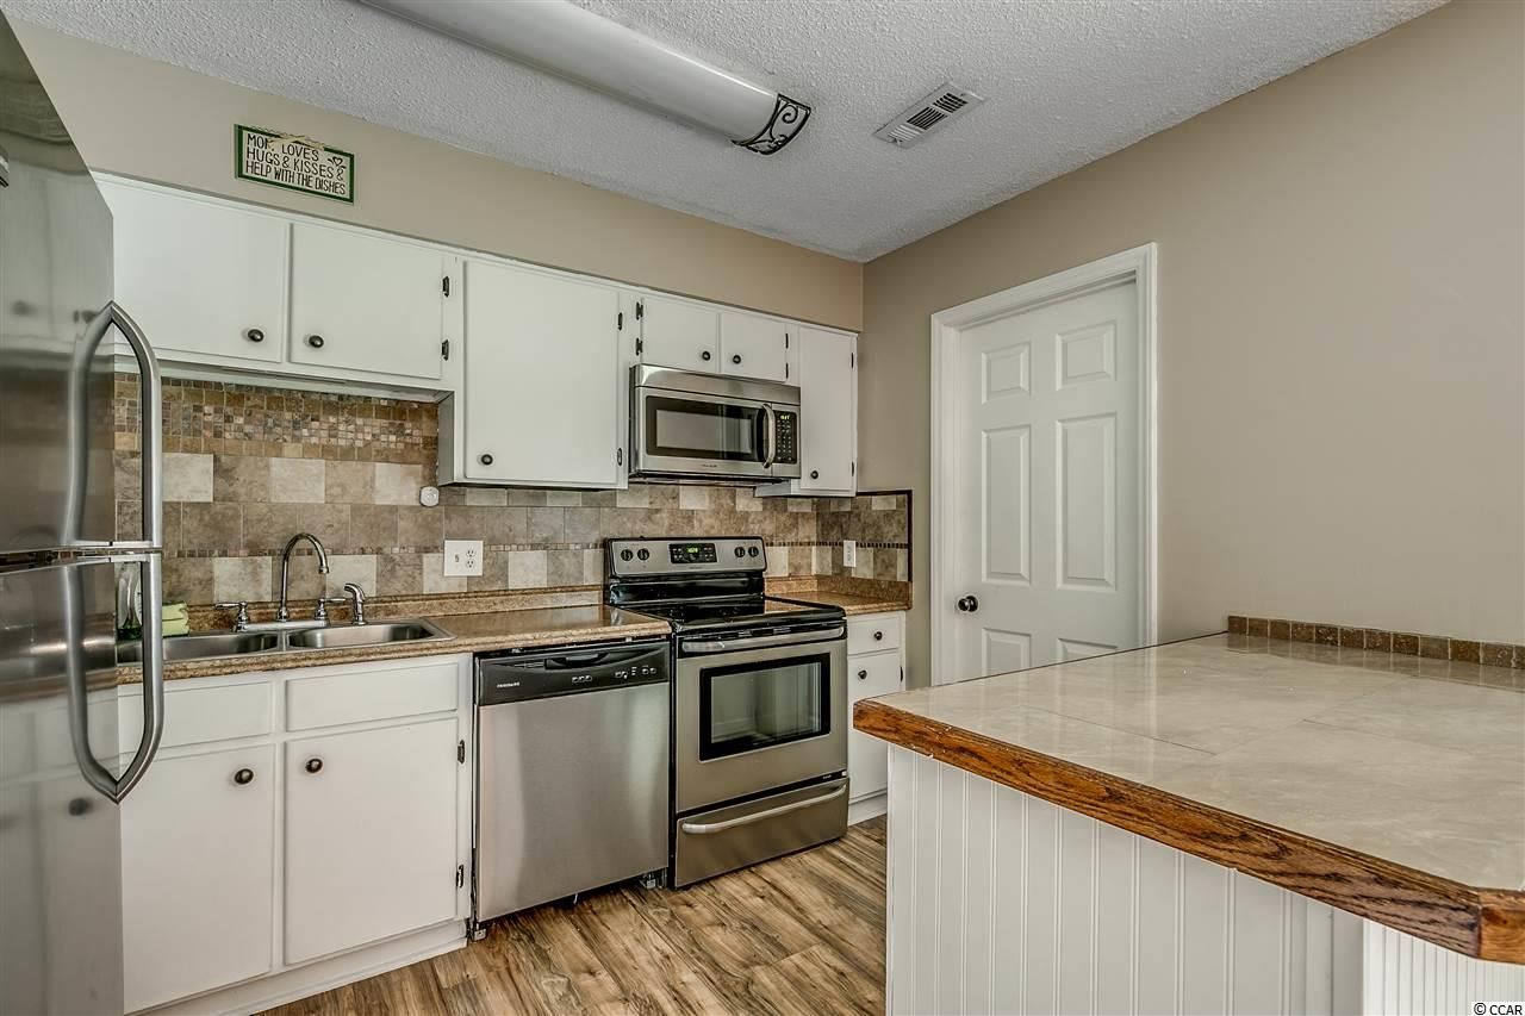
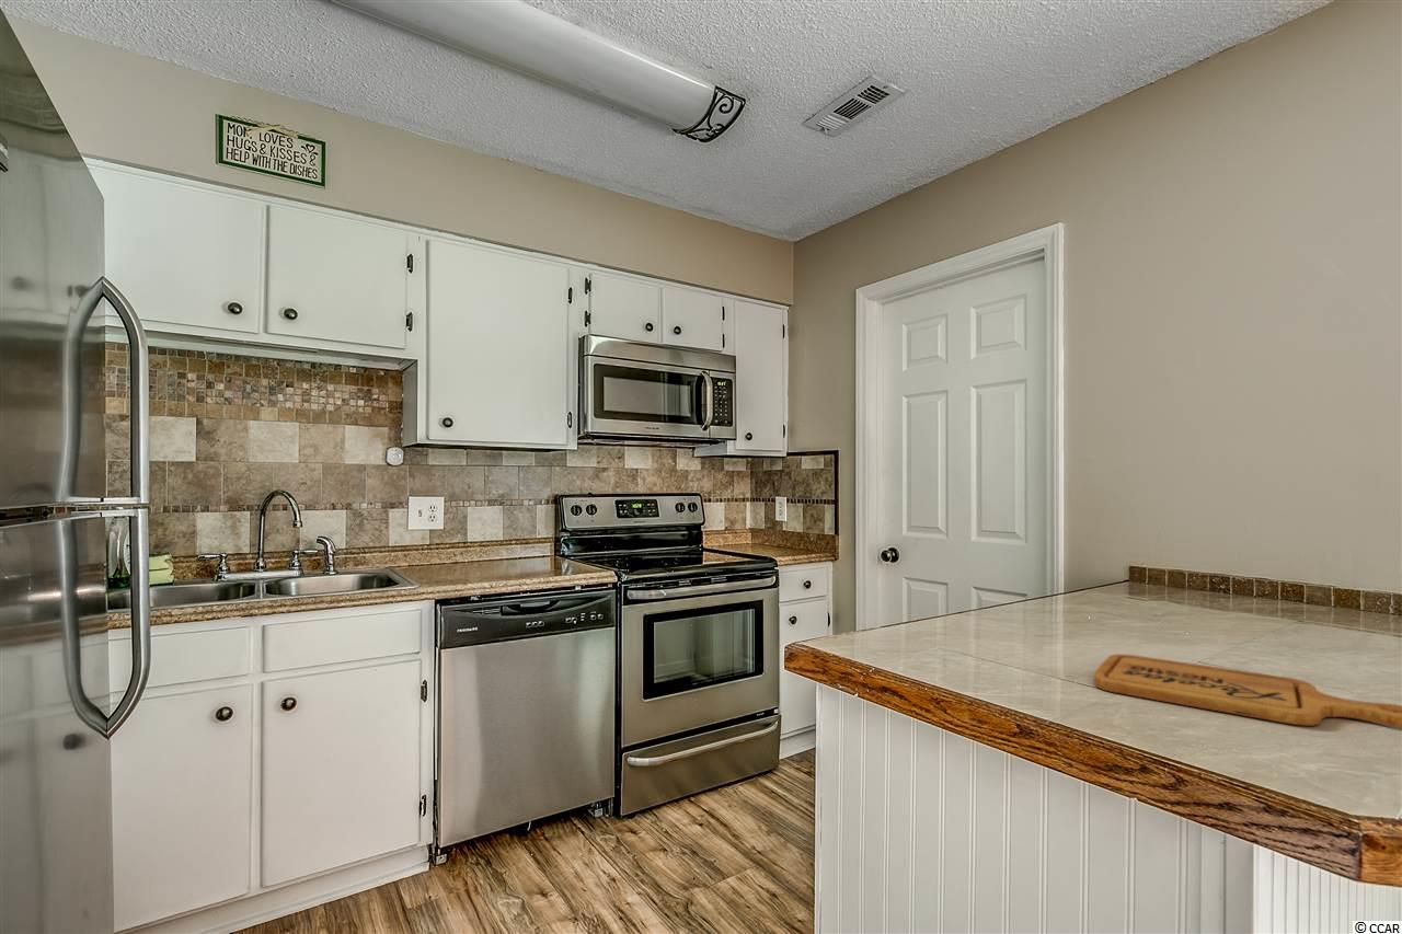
+ cutting board [1092,653,1402,729]
